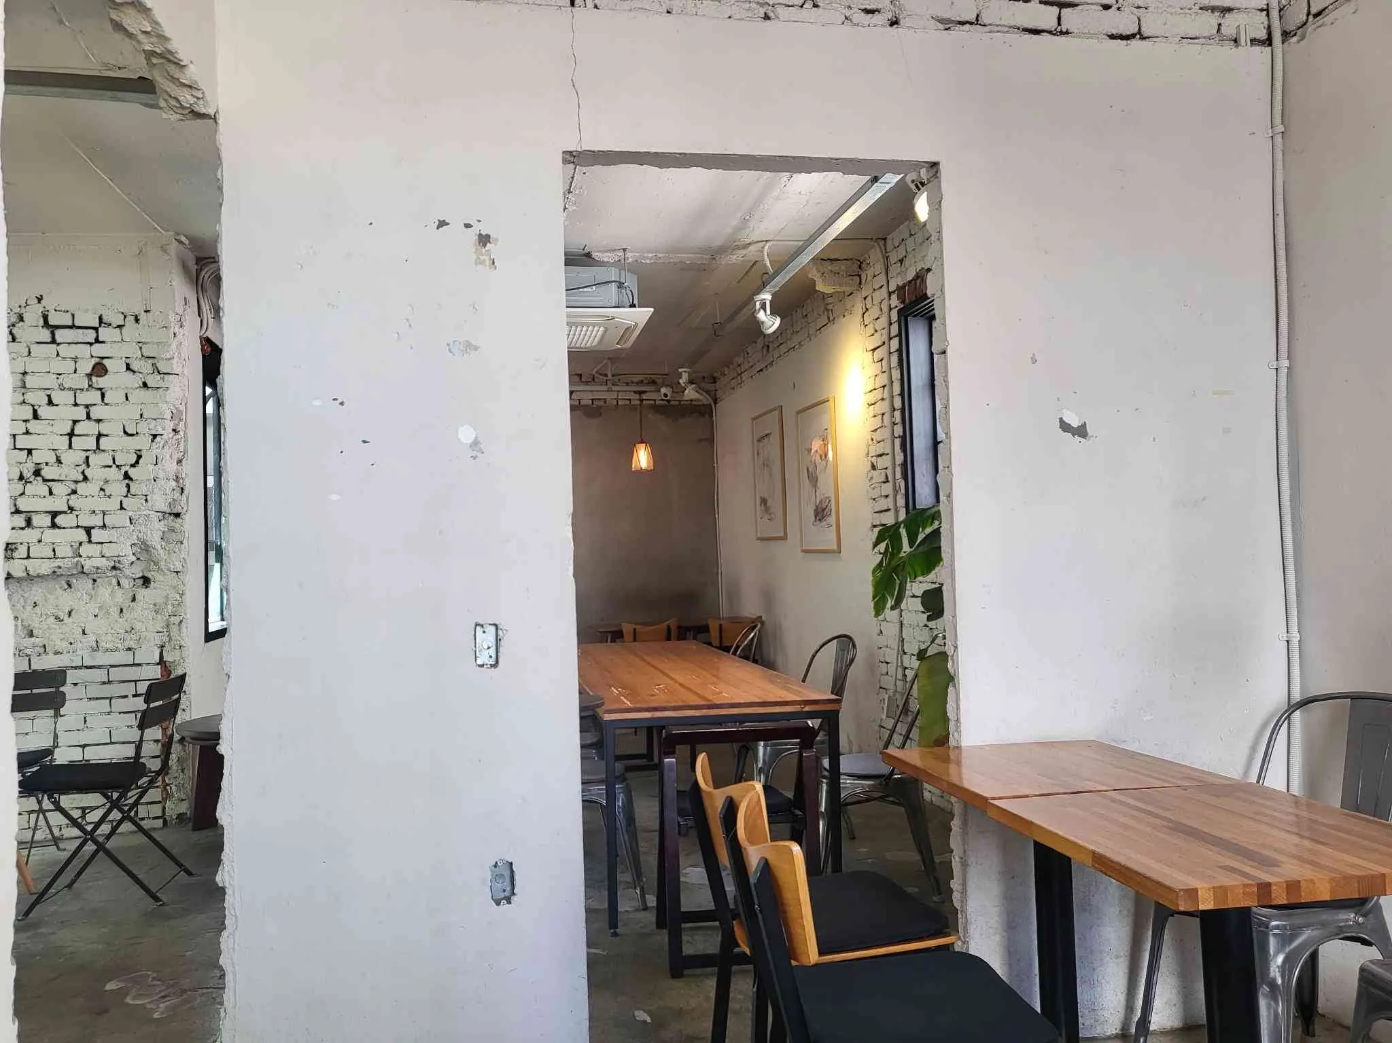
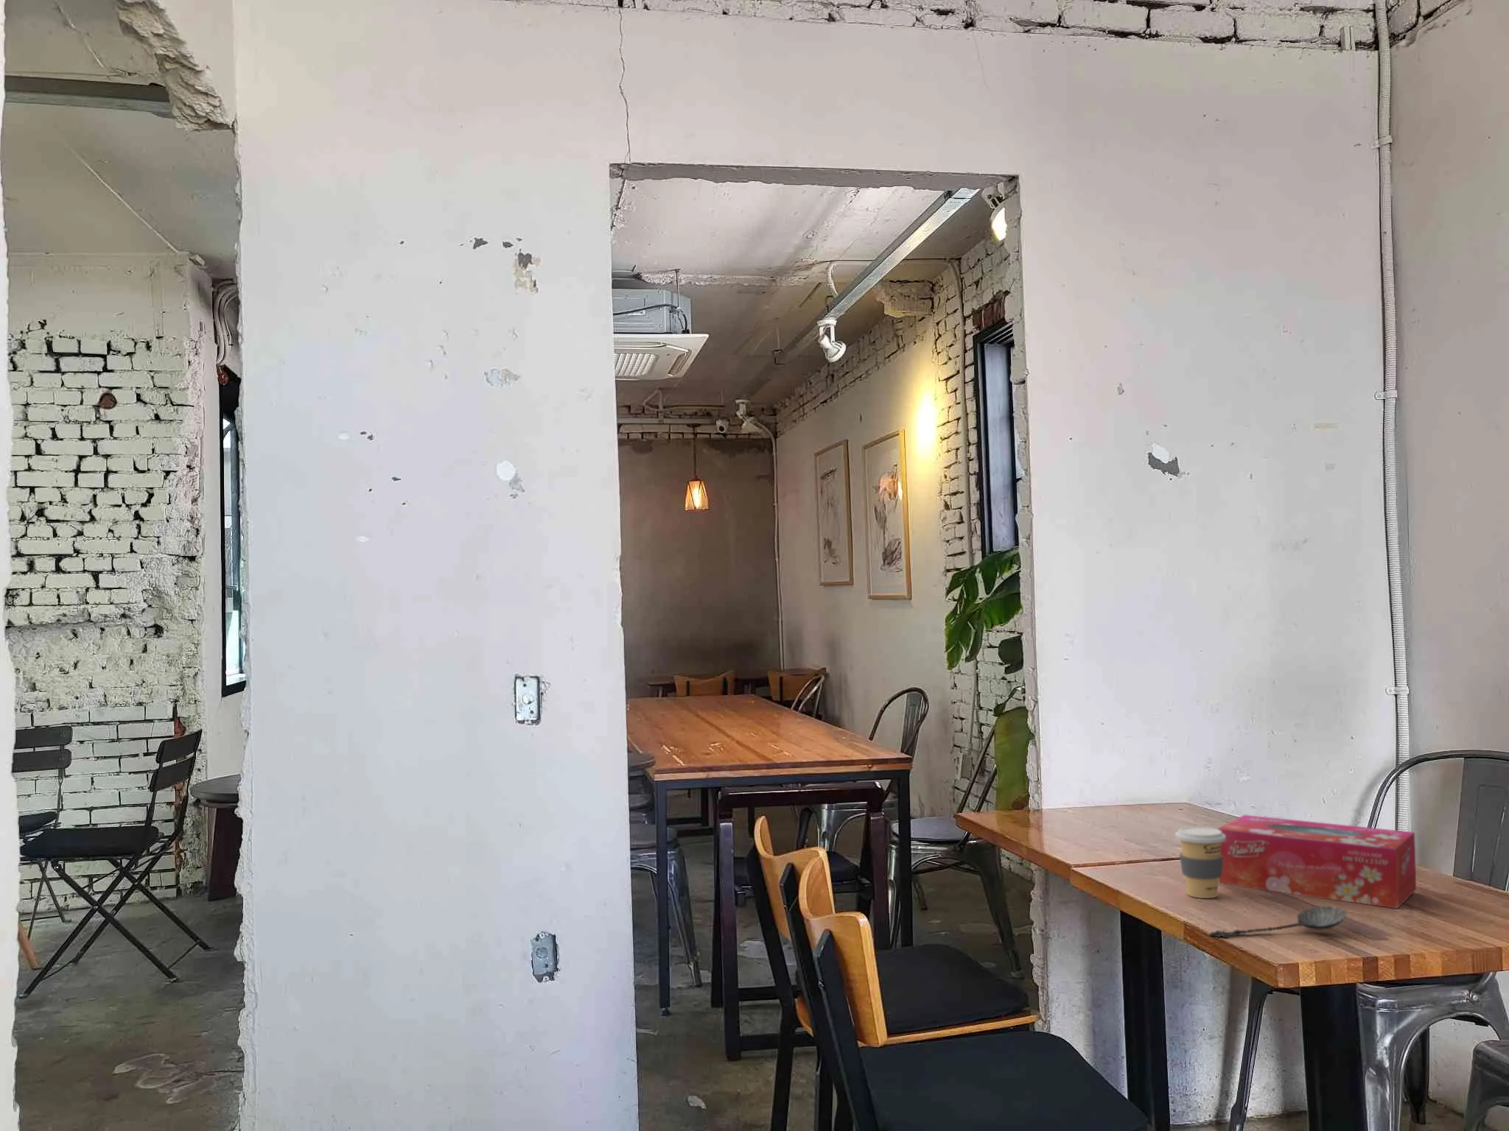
+ spoon [1208,905,1347,939]
+ coffee cup [1174,826,1225,899]
+ tissue box [1217,814,1418,909]
